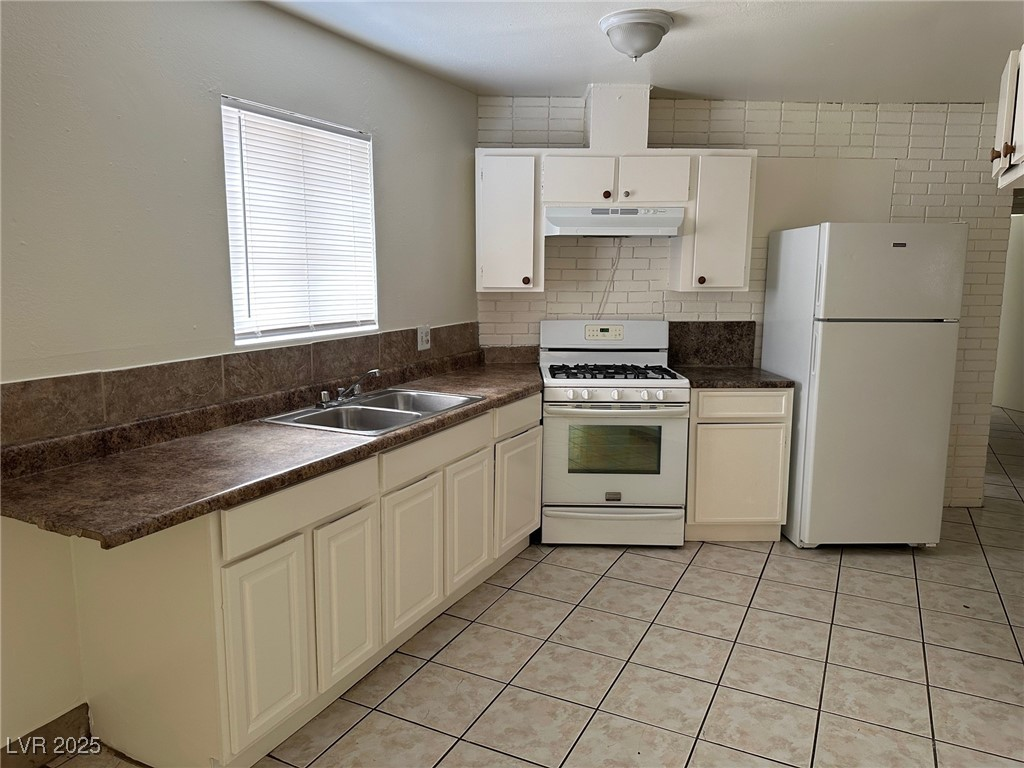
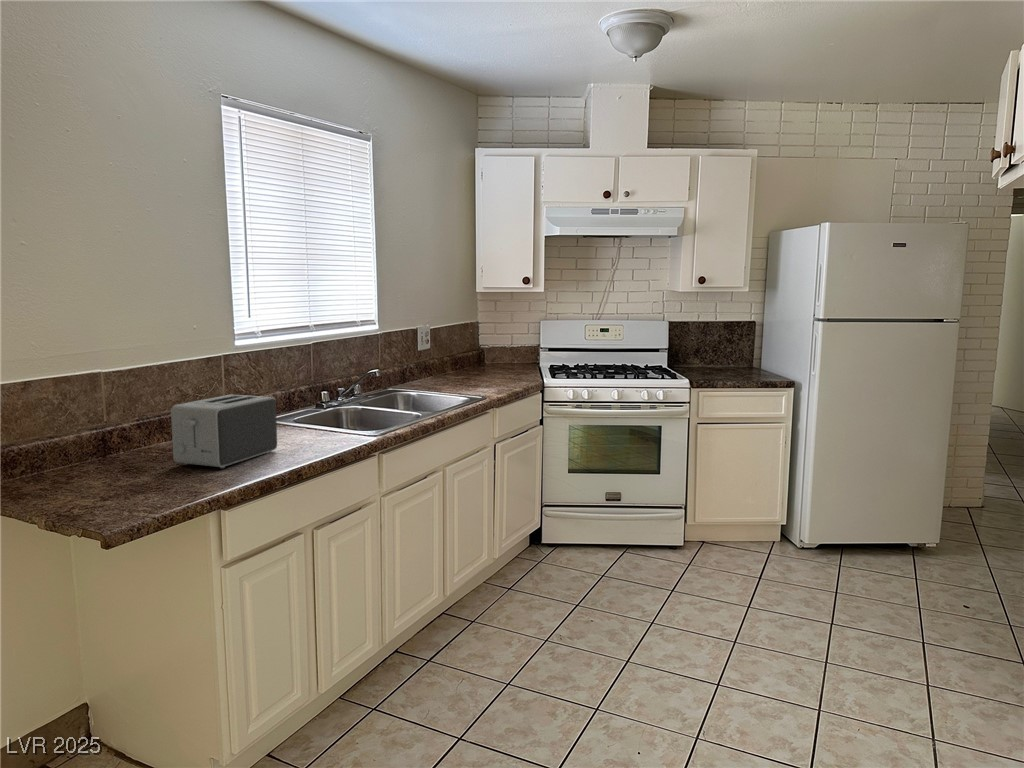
+ toaster [170,394,278,469]
